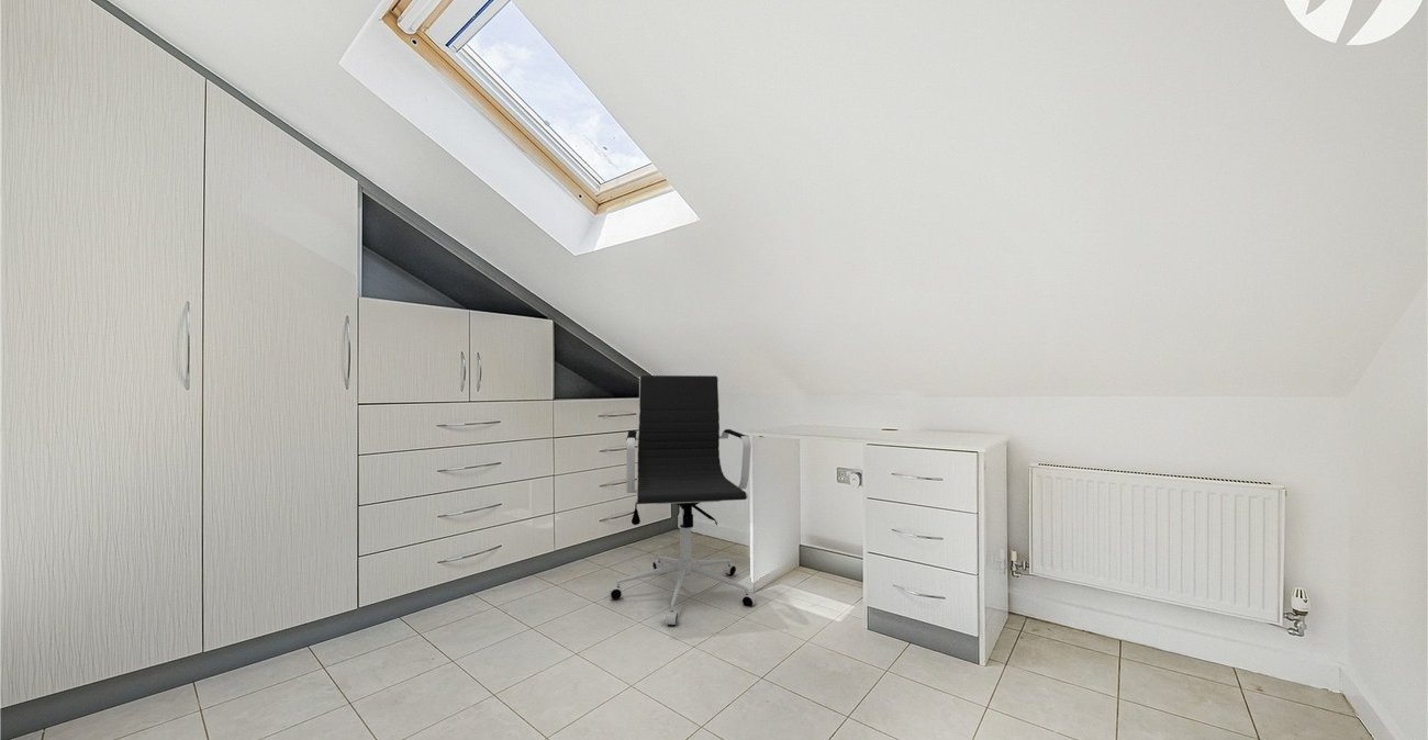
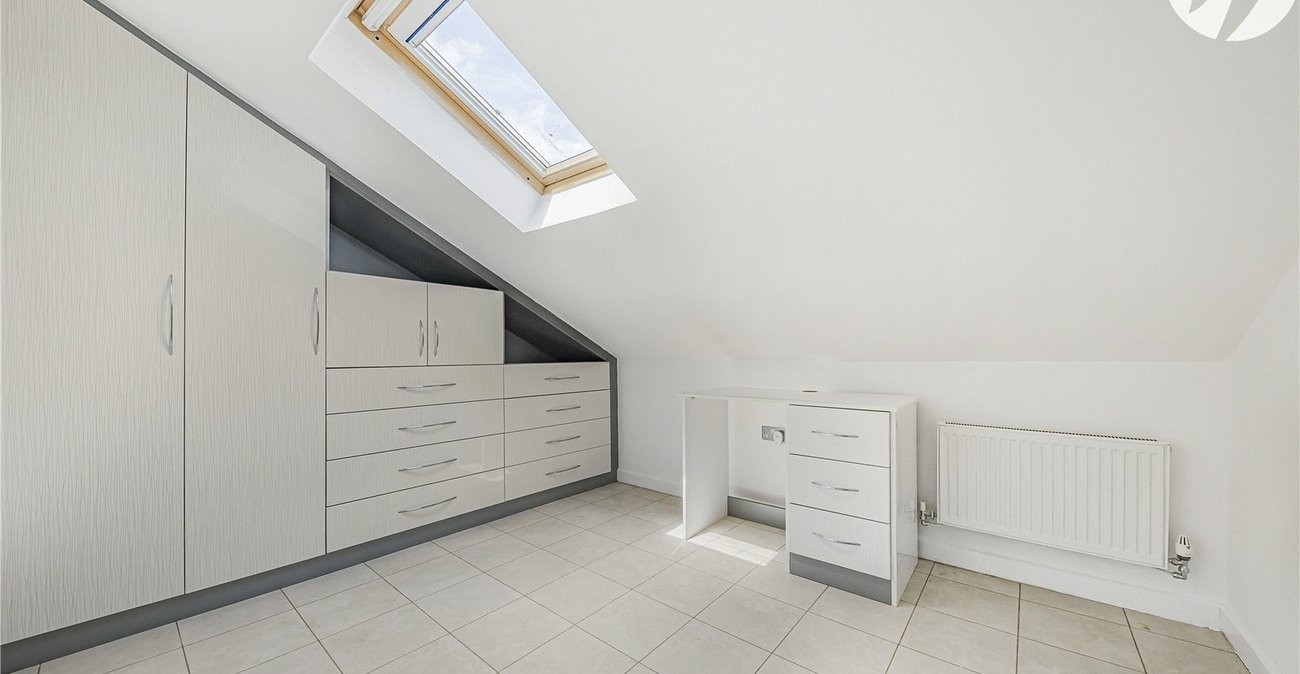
- office chair [609,374,758,627]
